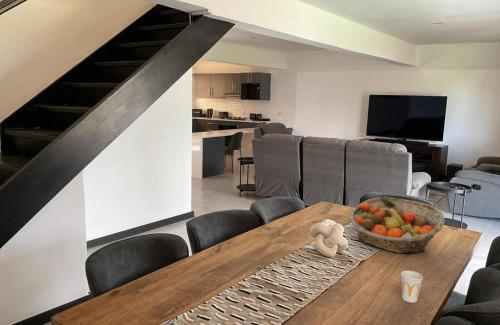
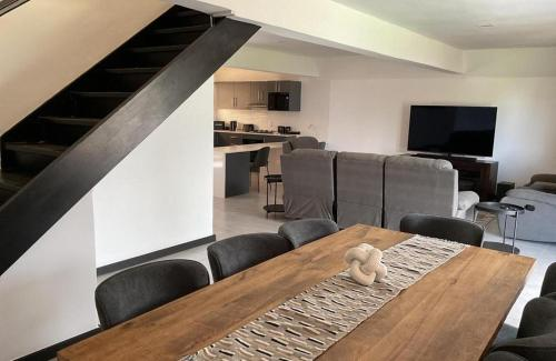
- cup [400,270,424,304]
- fruit basket [348,196,445,254]
